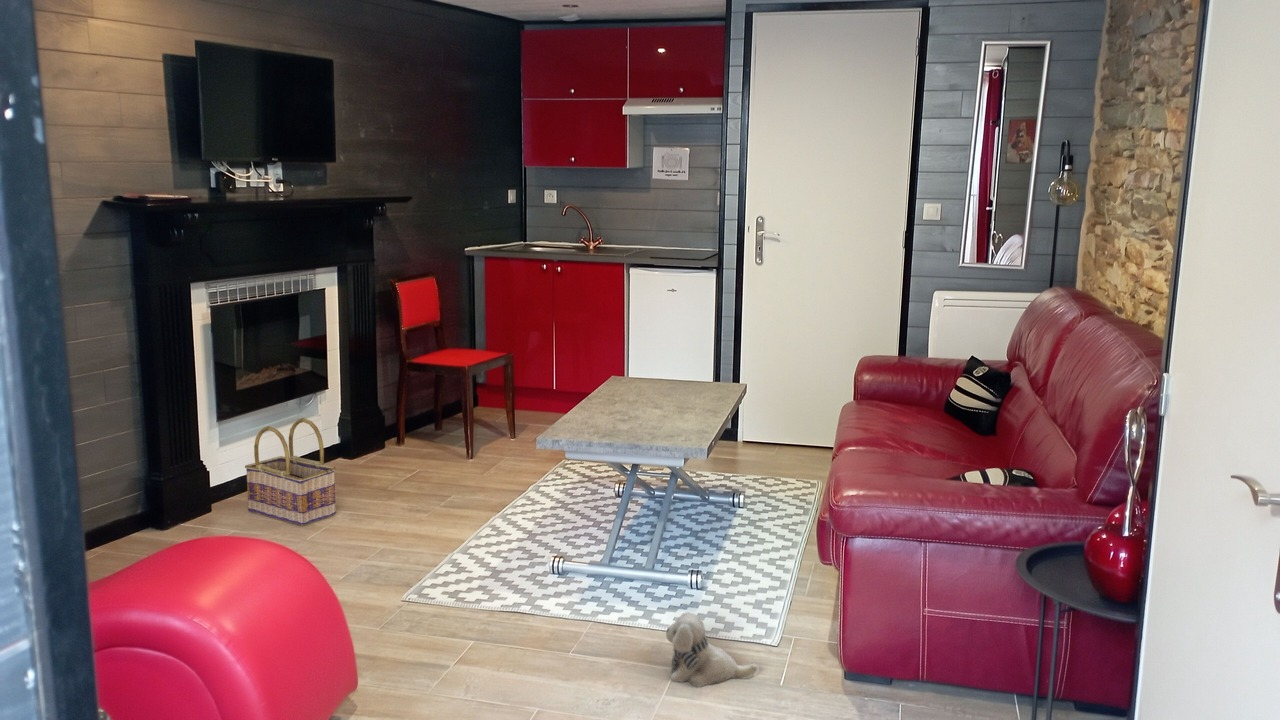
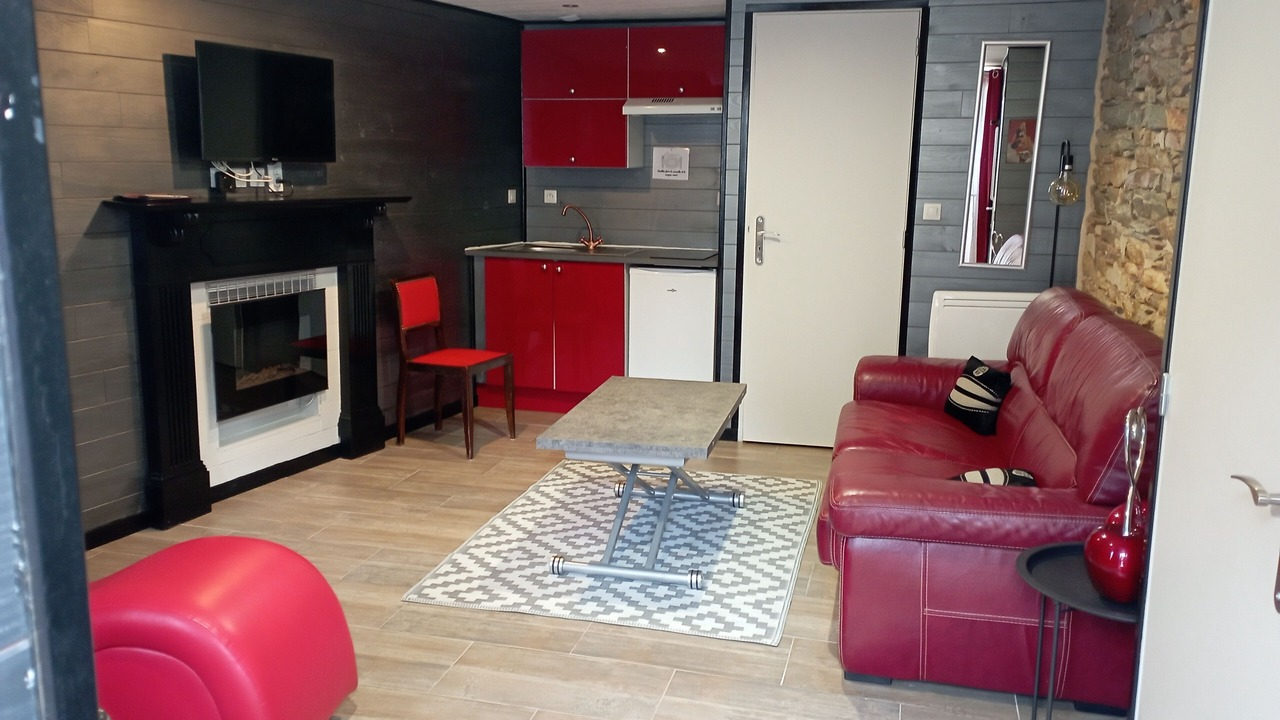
- basket [244,417,337,527]
- plush toy [665,612,760,688]
